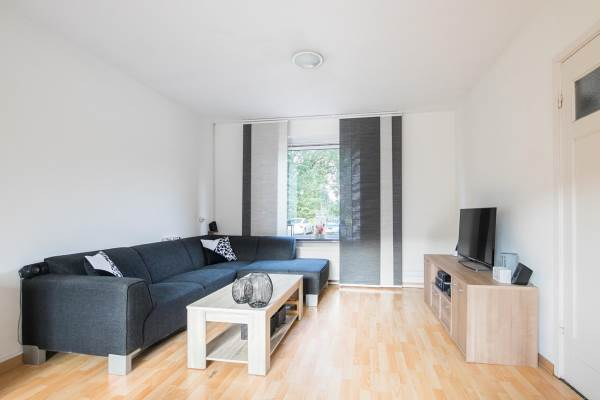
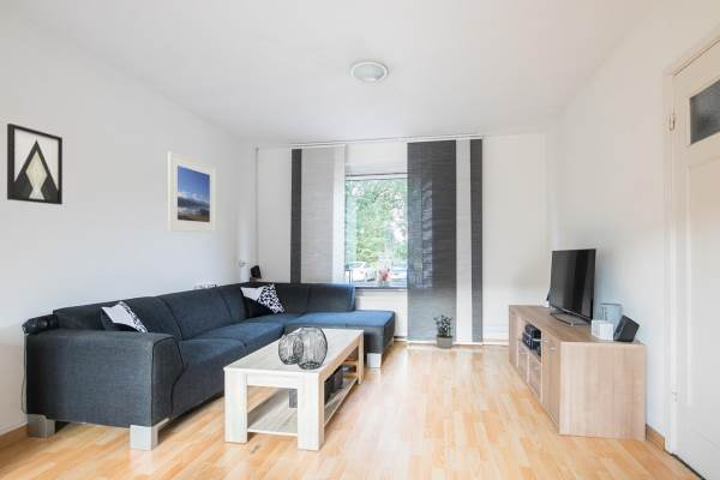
+ potted plant [433,313,455,350]
+ wall art [6,122,64,206]
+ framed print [167,151,217,234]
